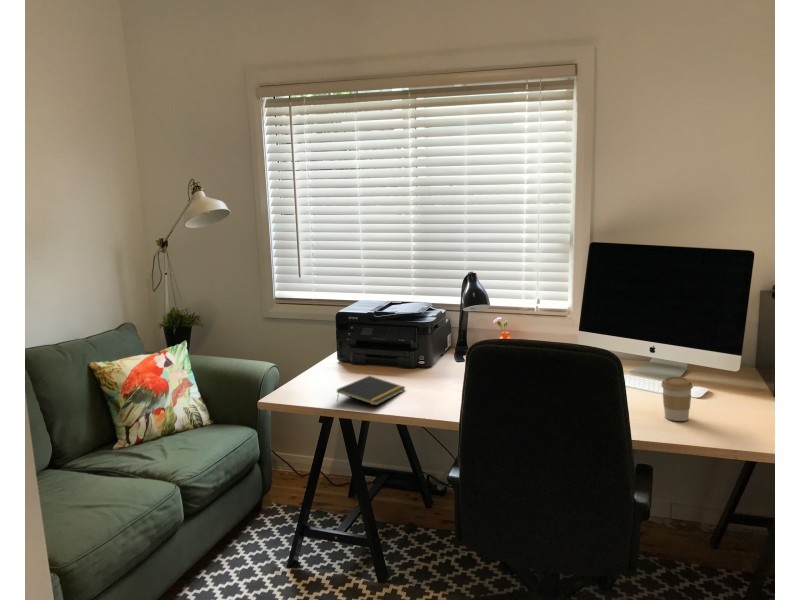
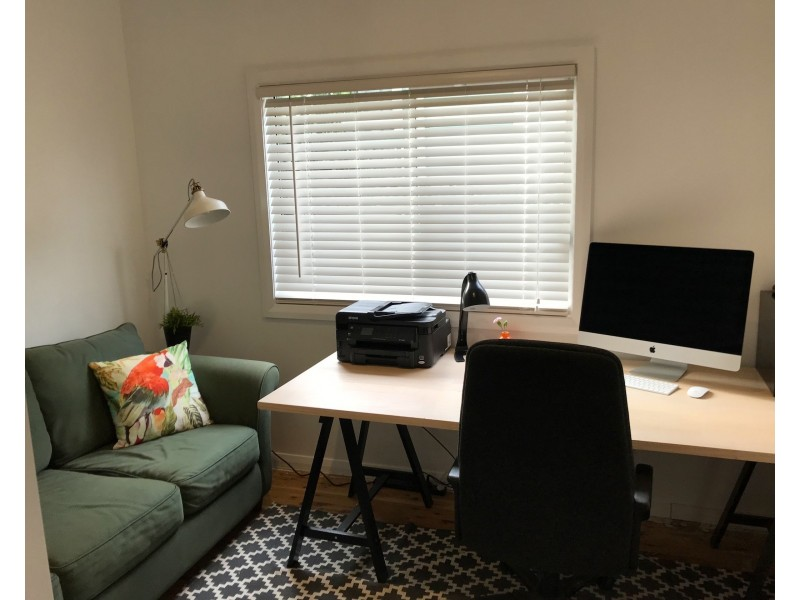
- coffee cup [660,376,694,422]
- notepad [336,375,407,406]
